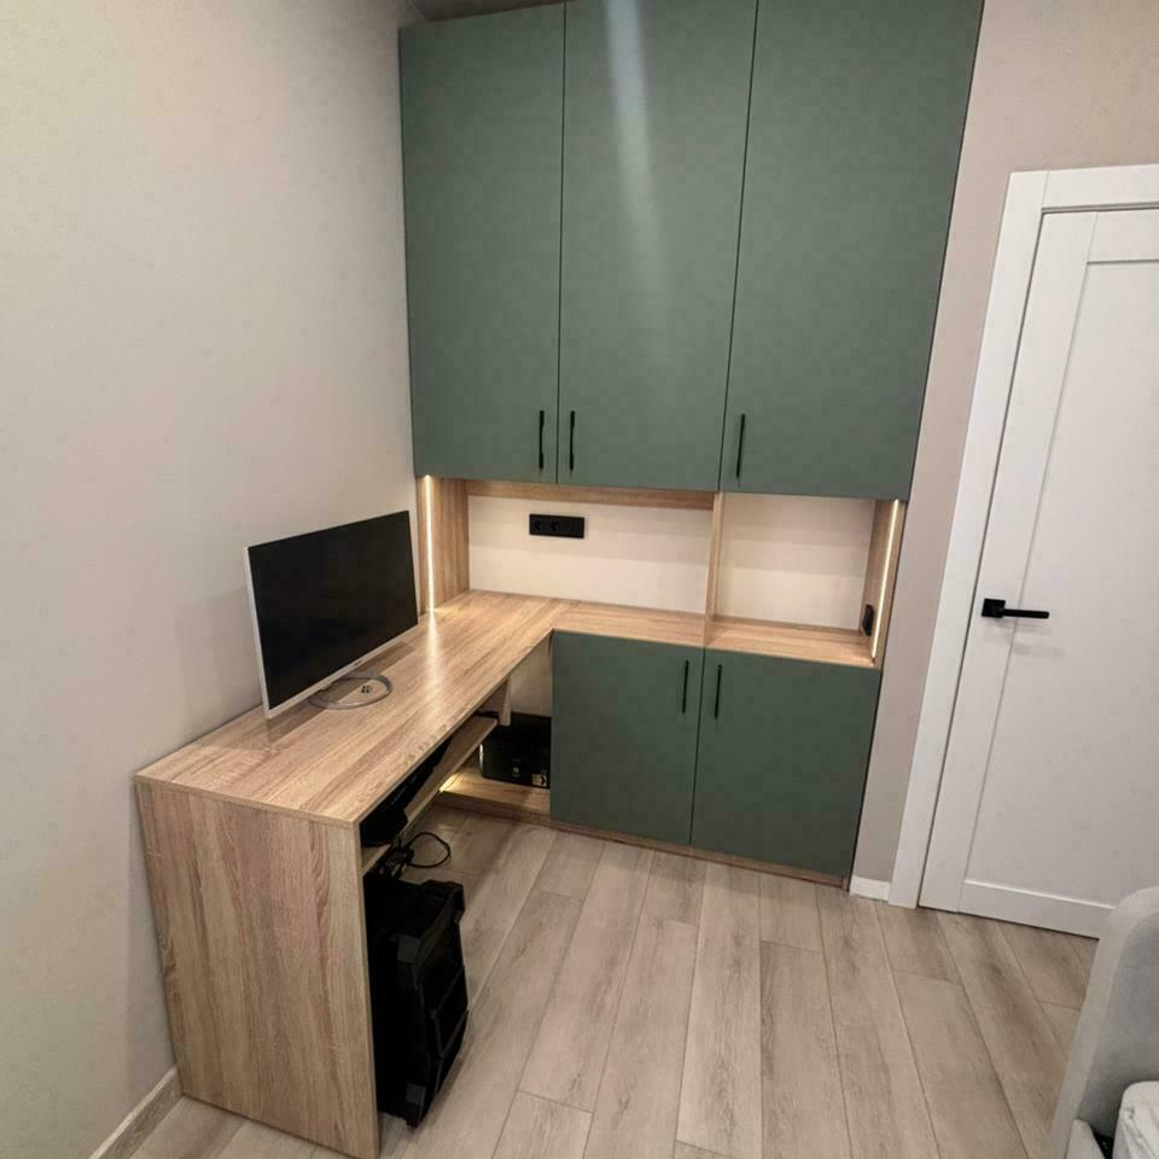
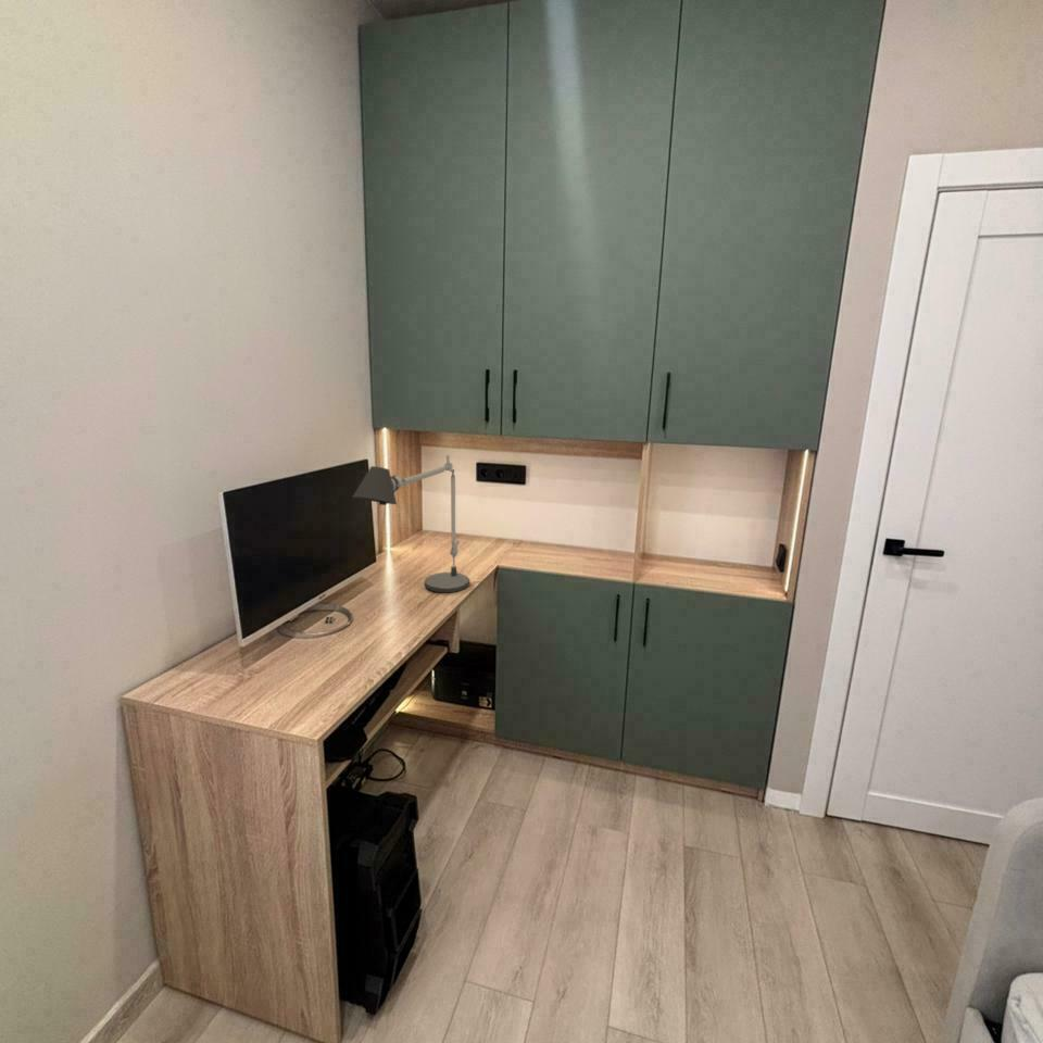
+ desk lamp [352,454,470,593]
